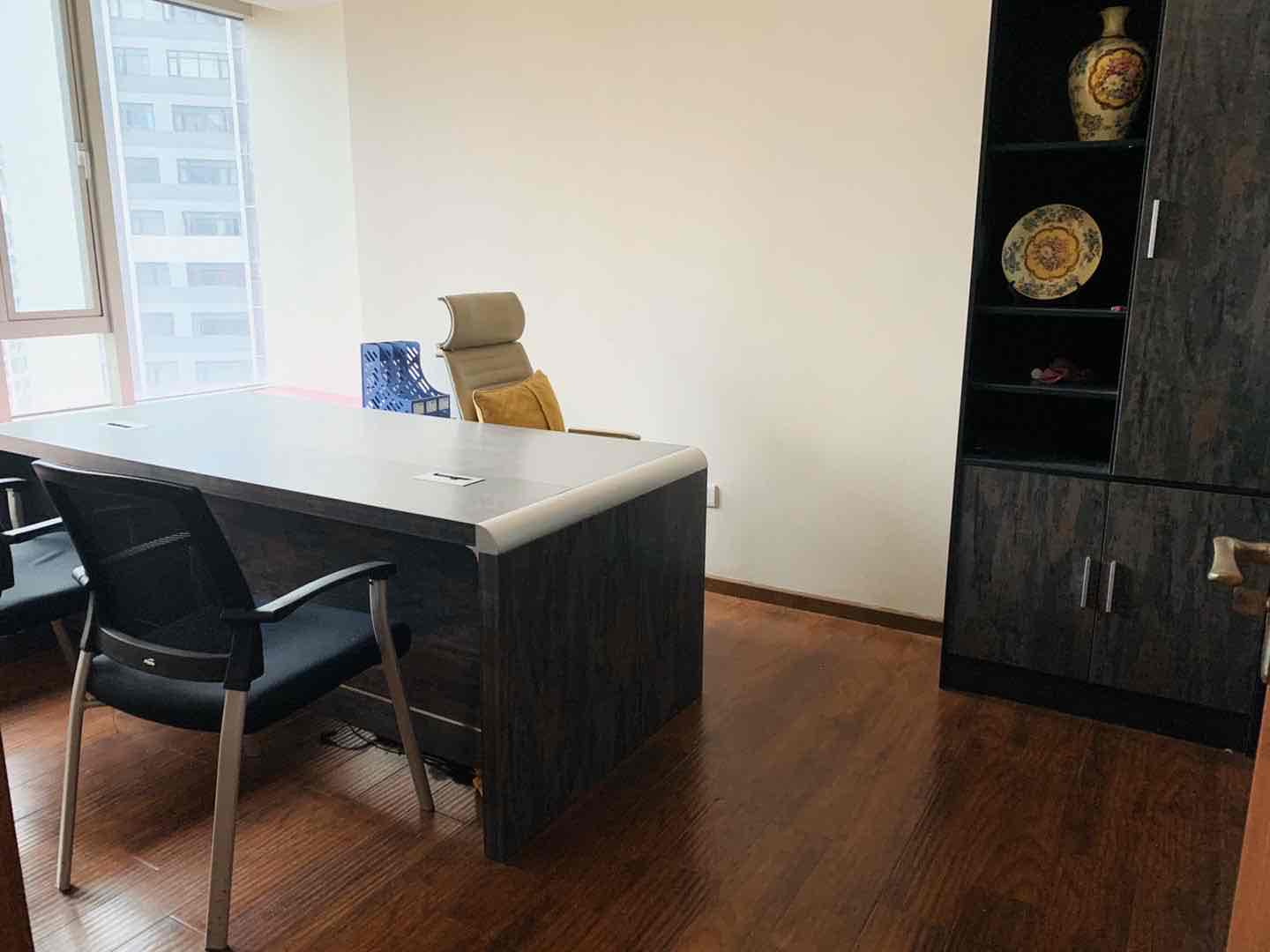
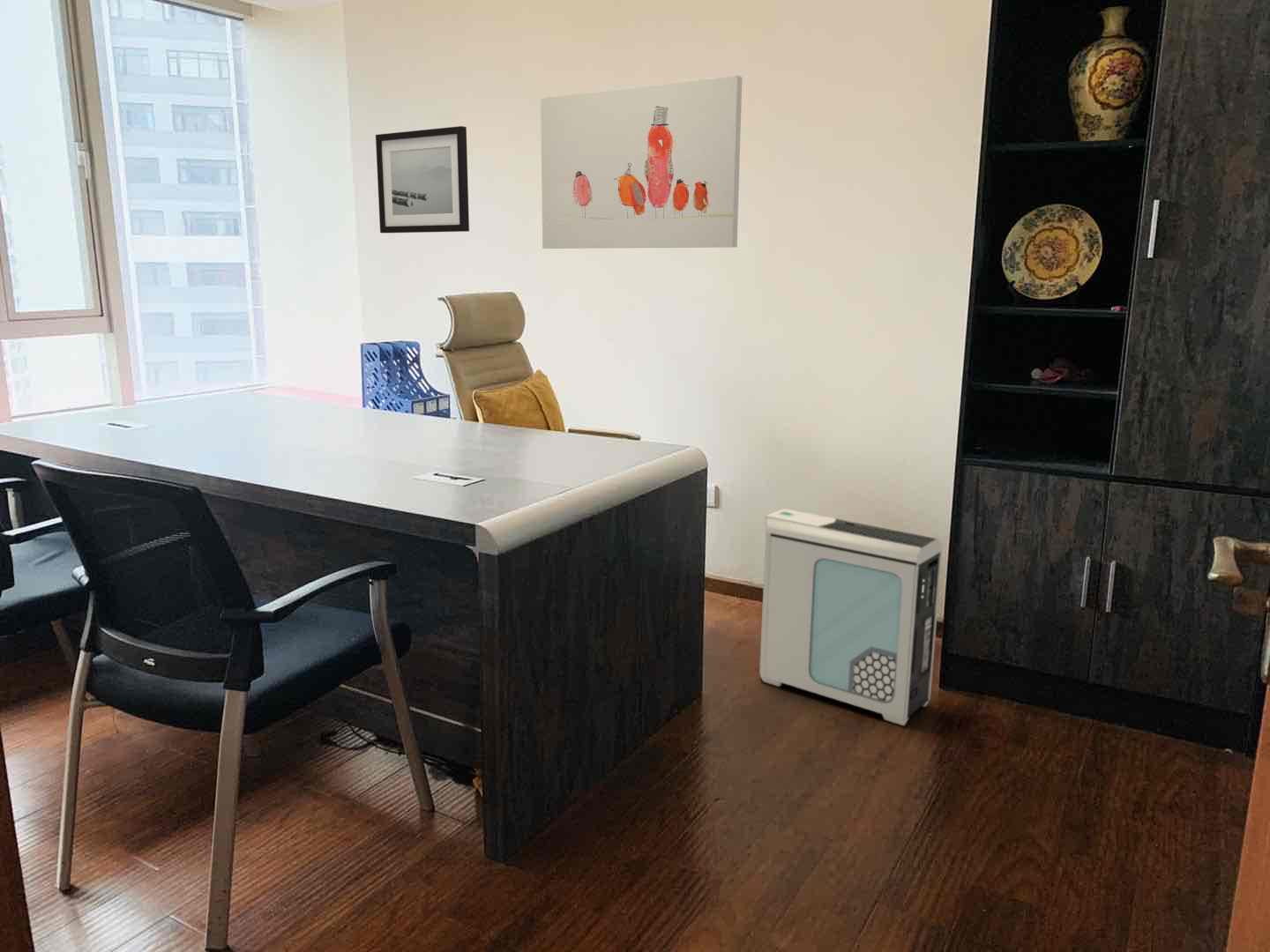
+ air purifier [759,508,944,726]
+ wall art [540,75,743,249]
+ wall art [375,125,470,234]
